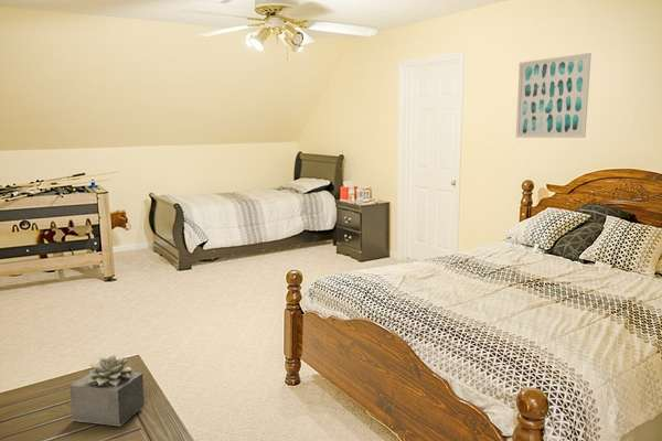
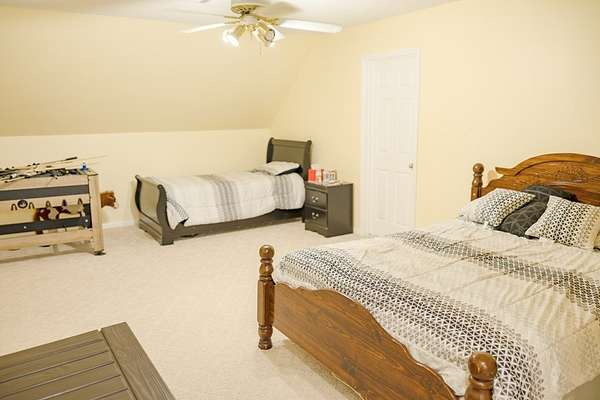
- wall art [515,52,592,139]
- succulent plant [68,354,146,427]
